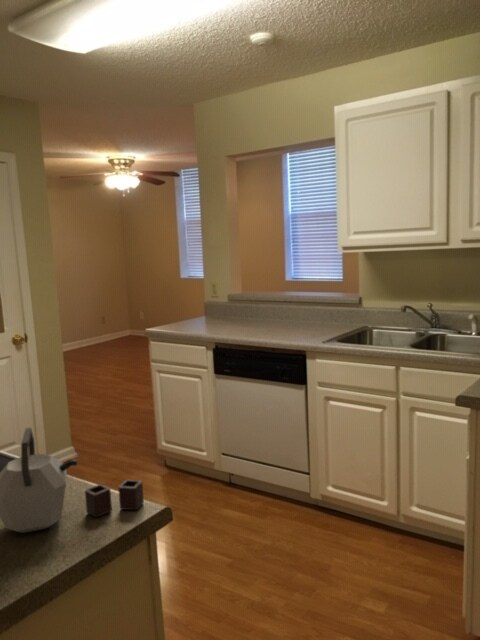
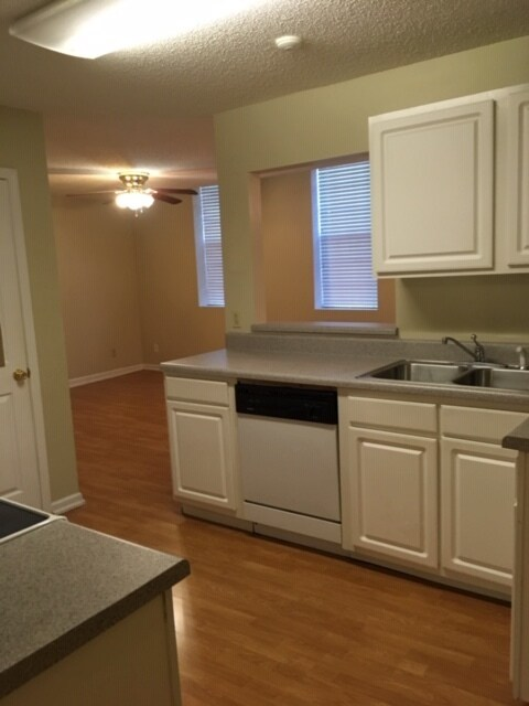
- kettle [0,427,145,534]
